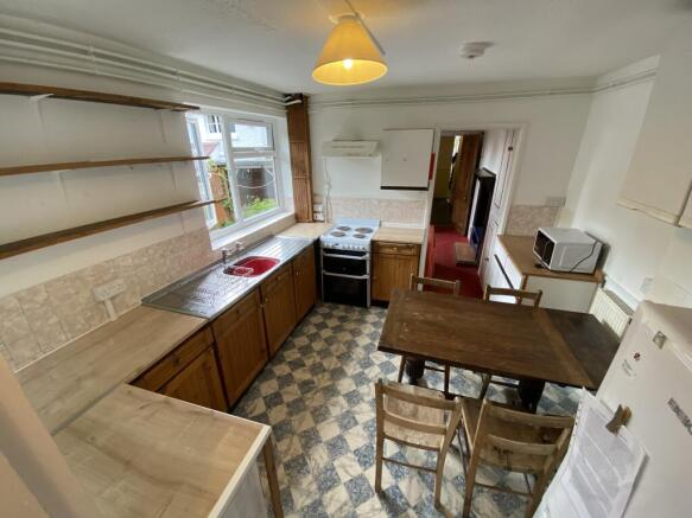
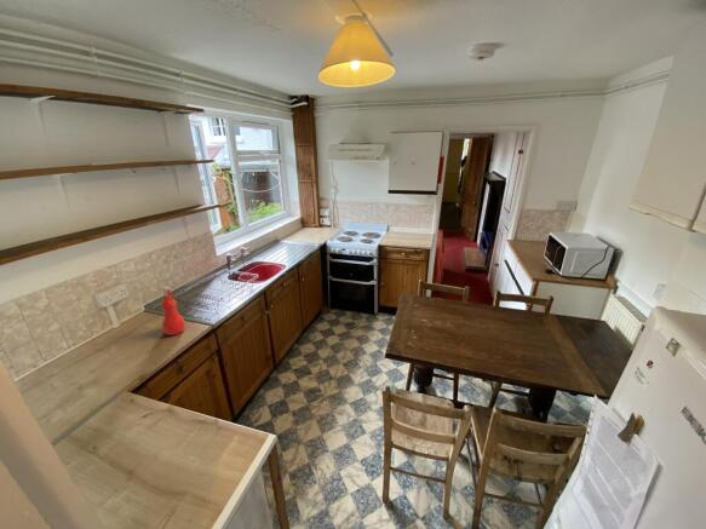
+ spray bottle [159,286,186,337]
